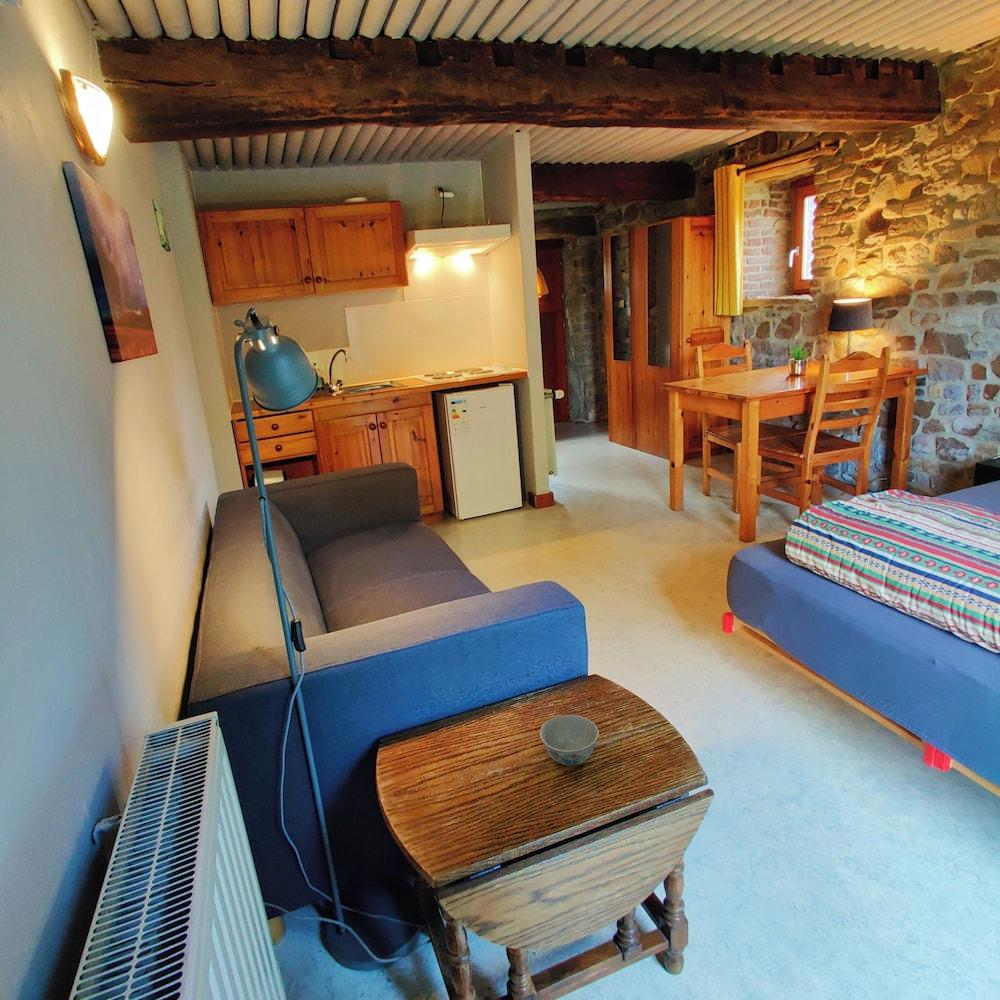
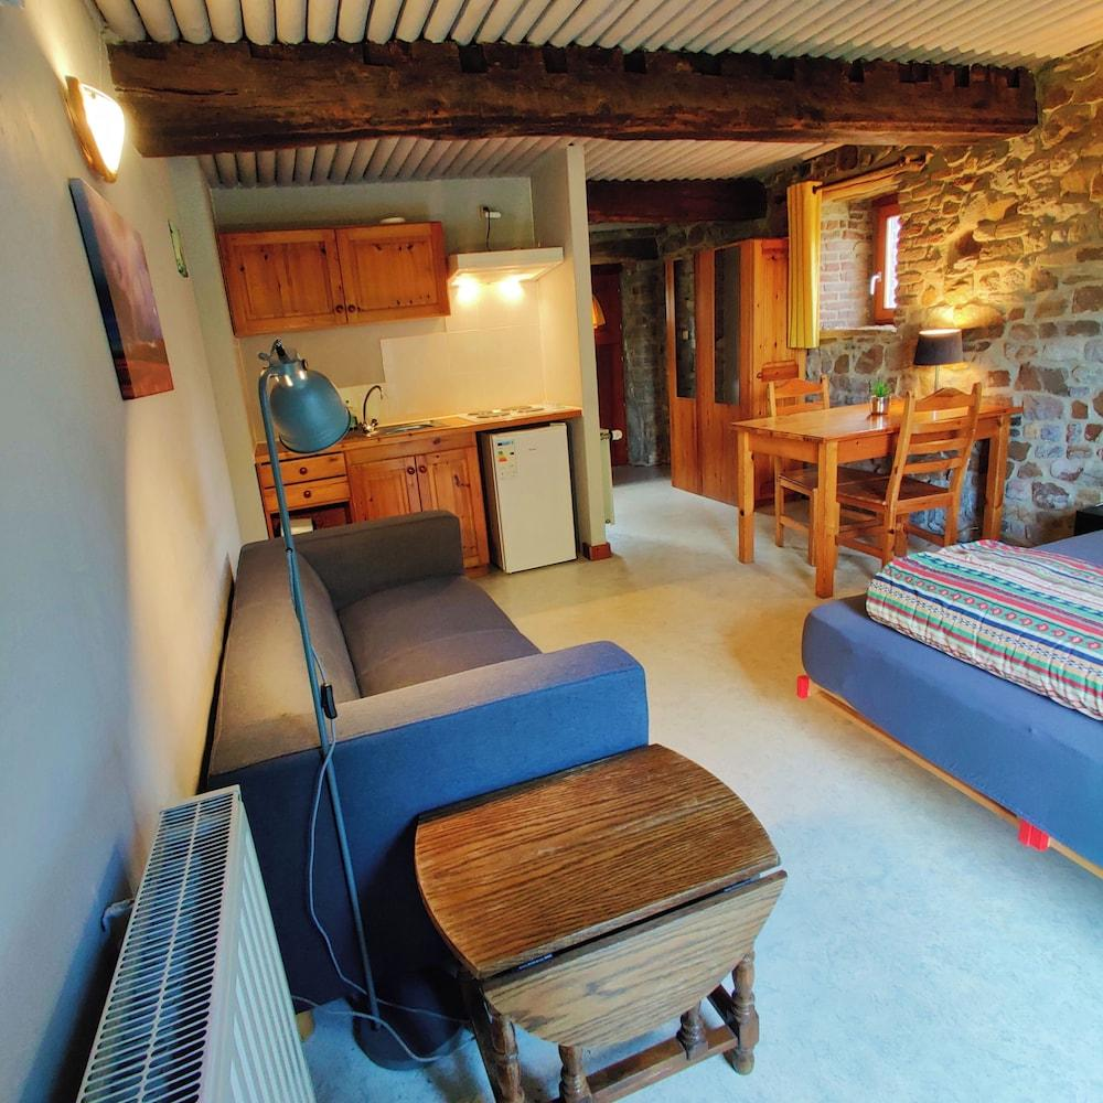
- bowl [539,714,600,766]
